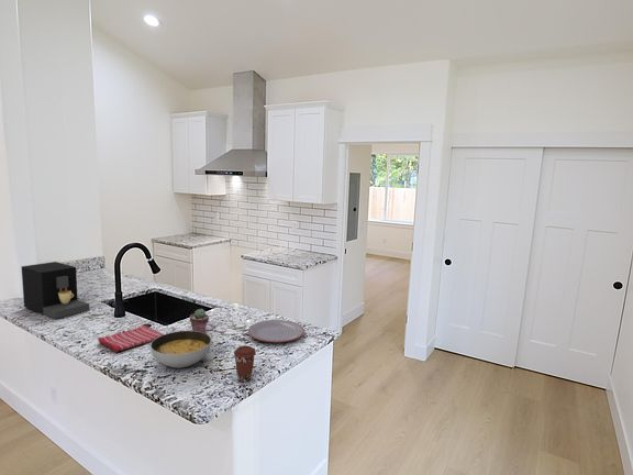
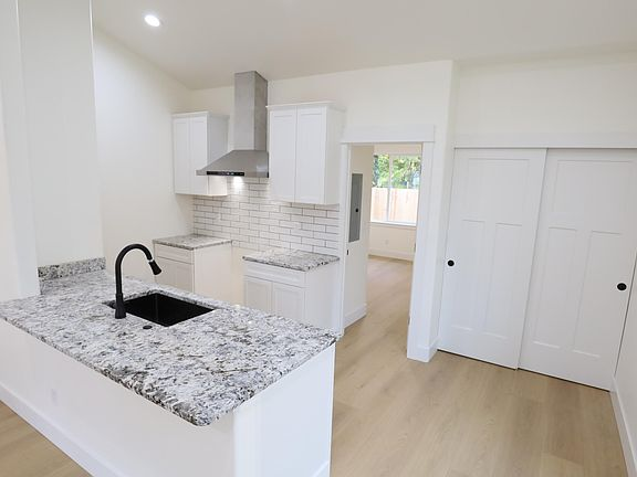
- coffee maker [21,261,91,320]
- dish towel [97,324,164,353]
- soup bowl [149,330,212,369]
- coffee cup [233,345,257,383]
- potted succulent [189,308,210,333]
- plate [247,319,306,343]
